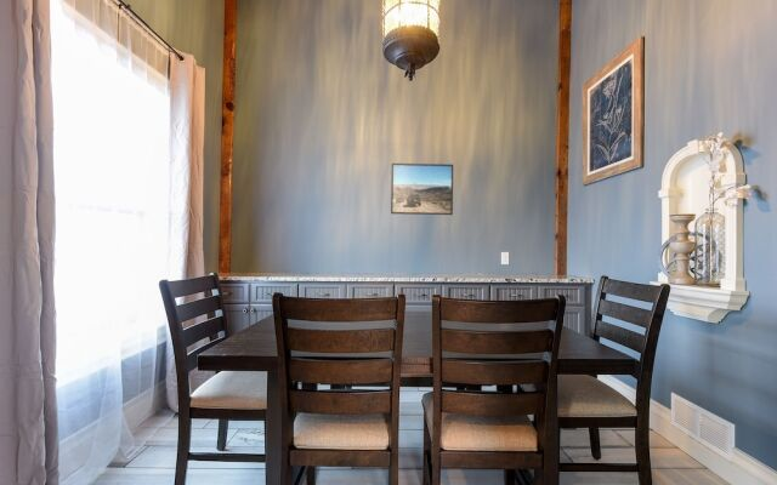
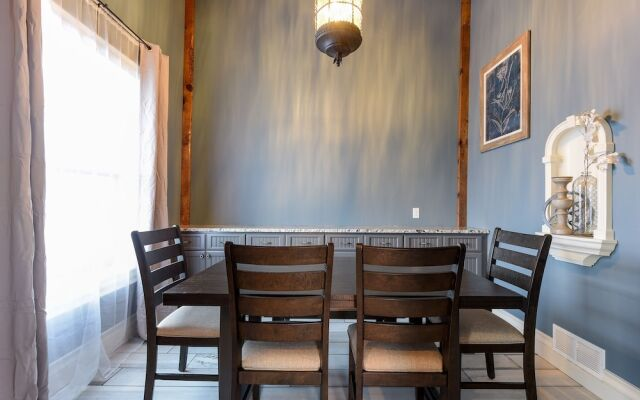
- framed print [390,162,454,216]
